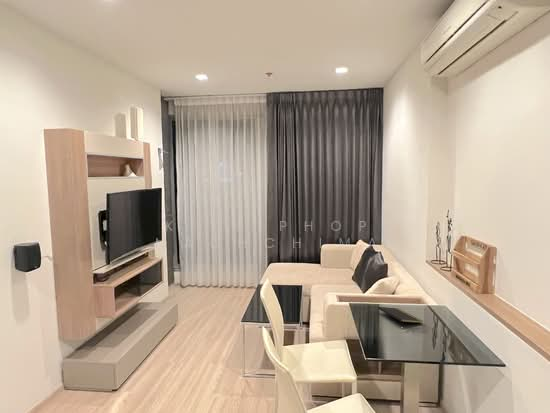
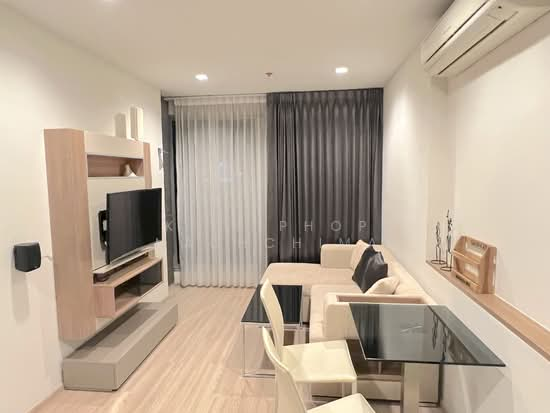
- notepad [377,306,423,326]
